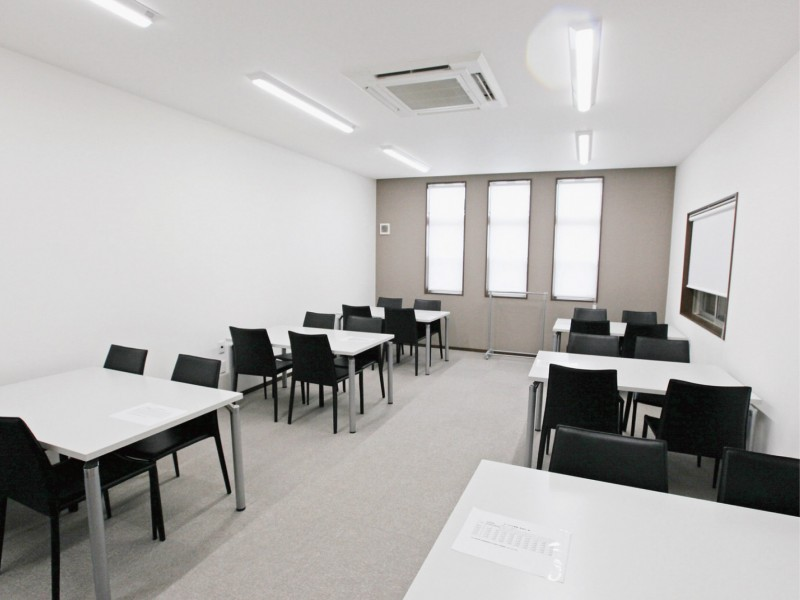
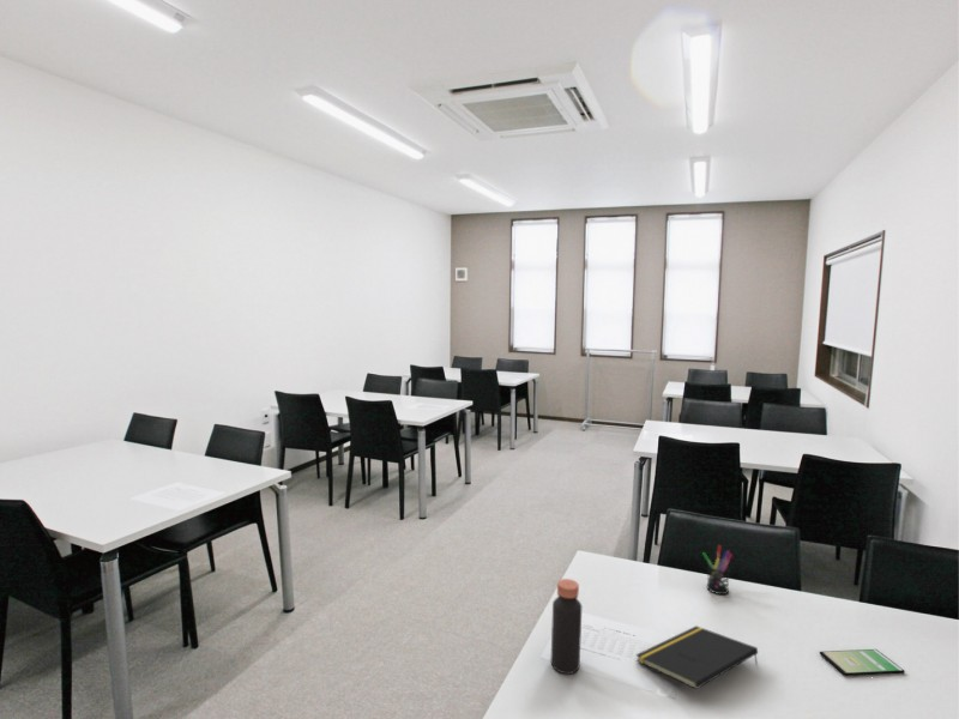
+ notepad [635,624,759,690]
+ pen holder [701,544,734,596]
+ smartphone [819,648,906,677]
+ bottle [550,578,583,675]
